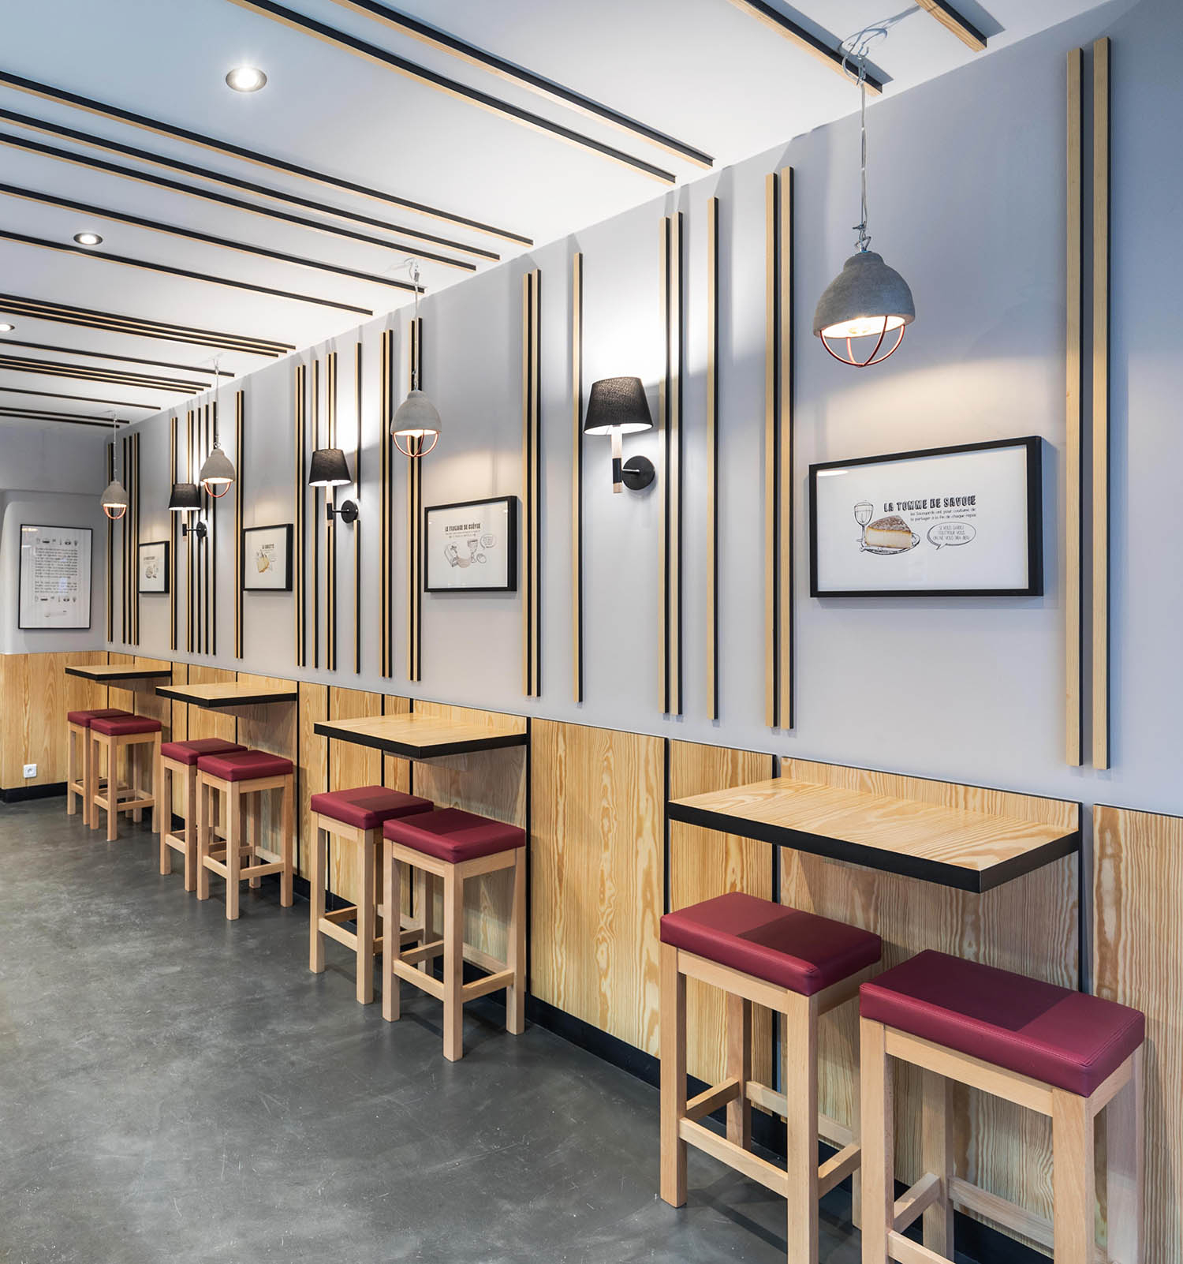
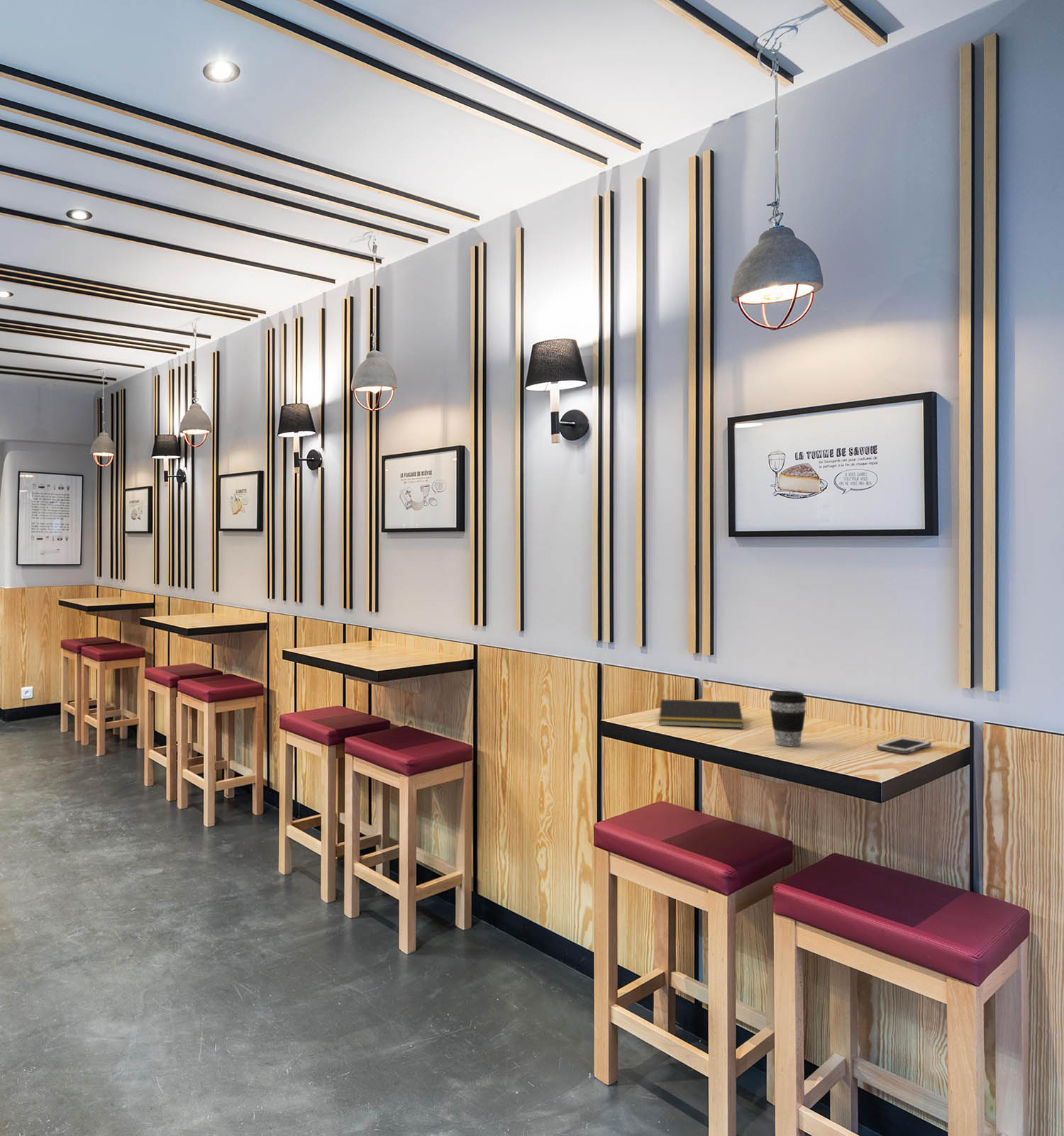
+ cell phone [876,737,932,754]
+ coffee cup [768,690,807,747]
+ notepad [658,698,744,729]
